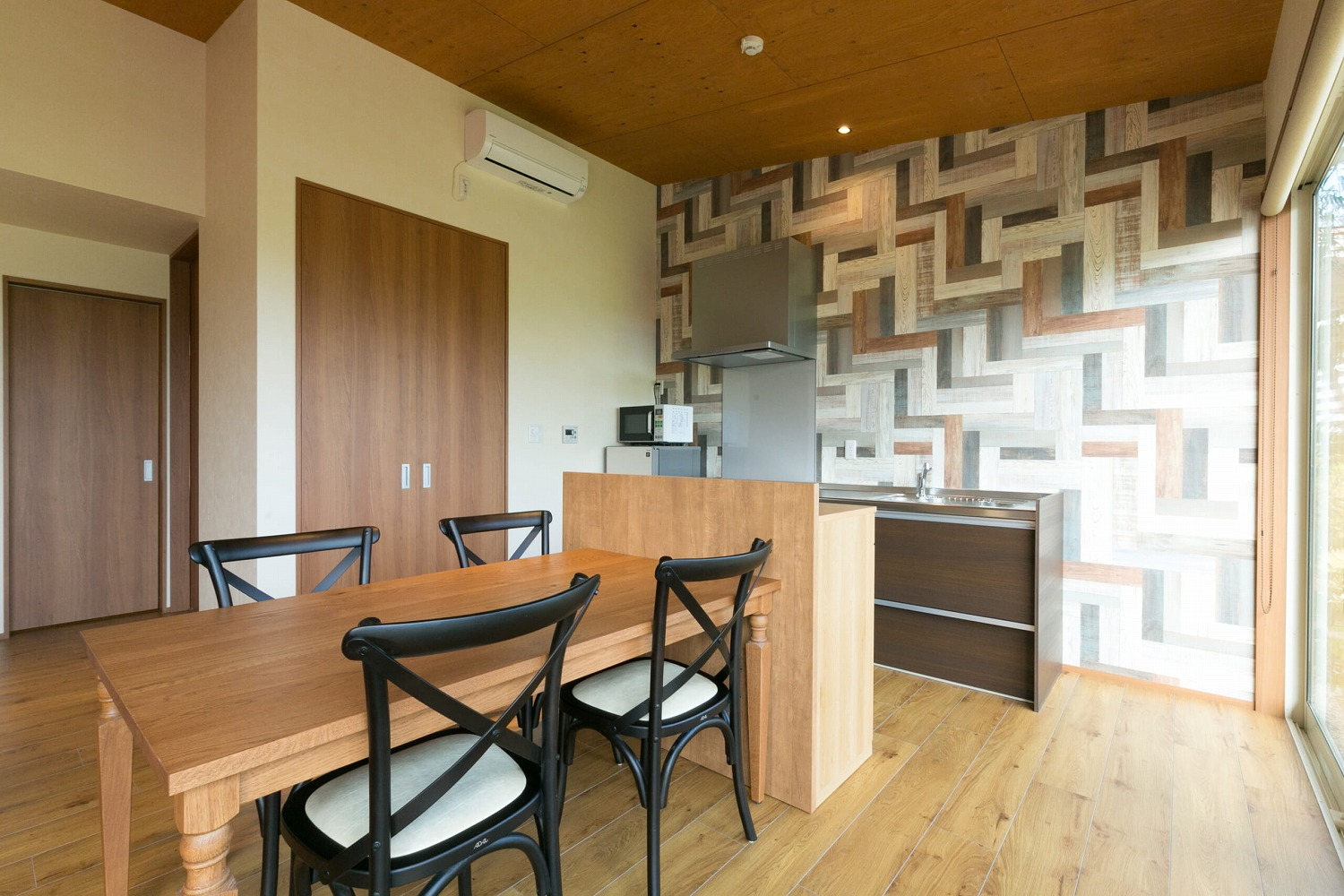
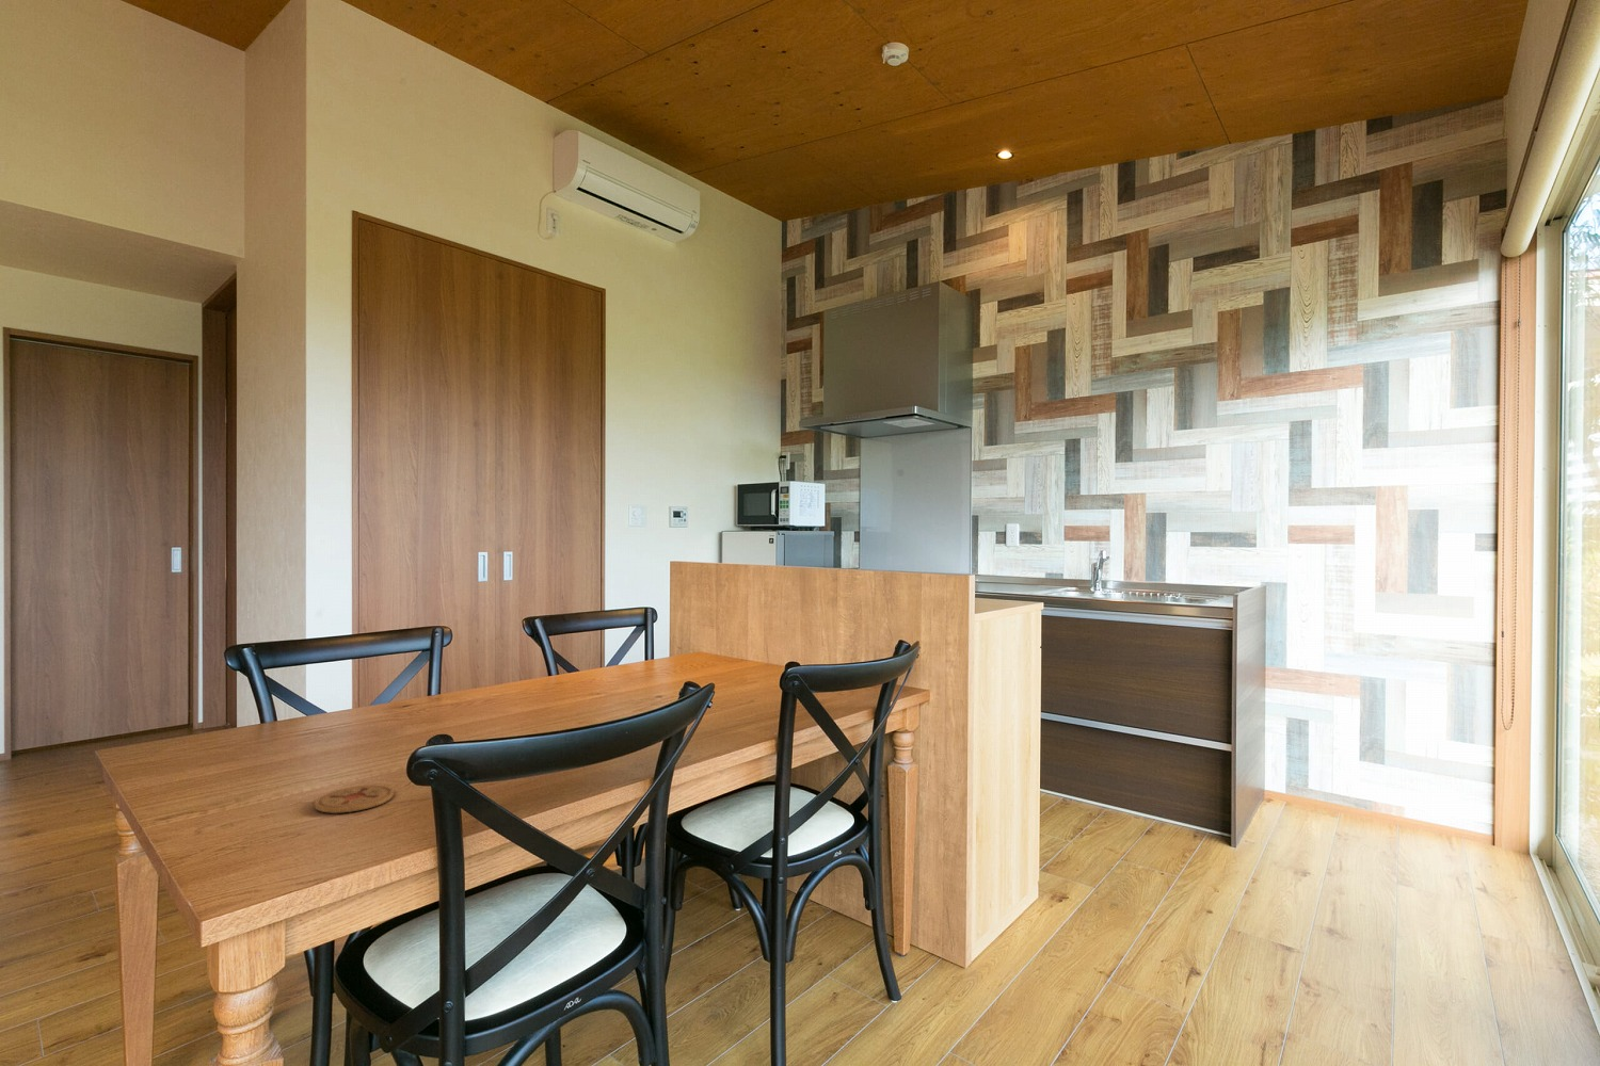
+ coaster [313,784,394,815]
